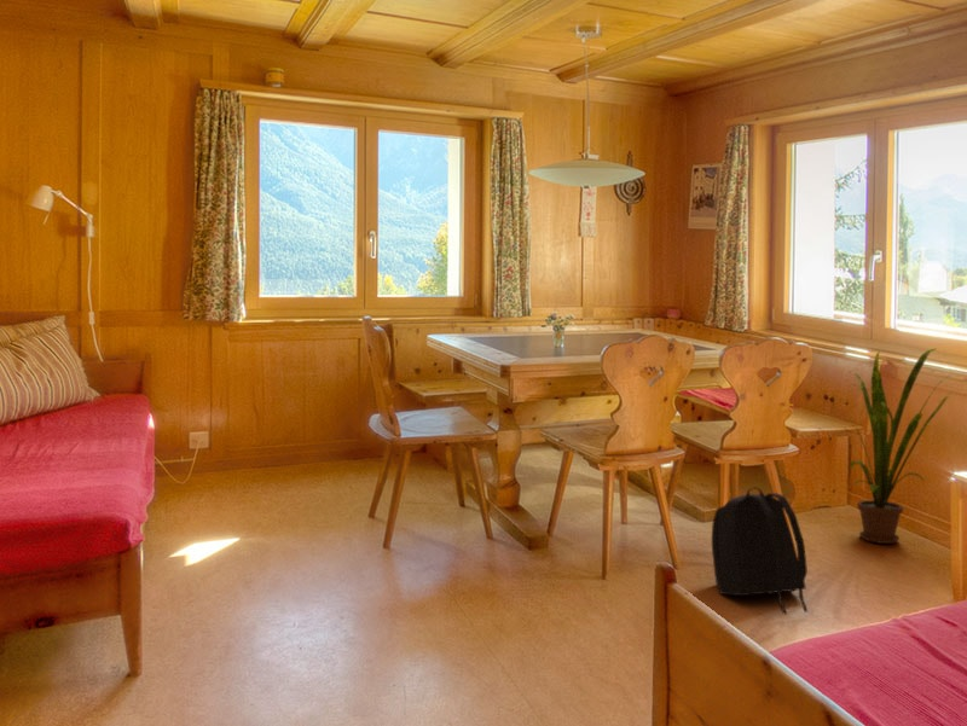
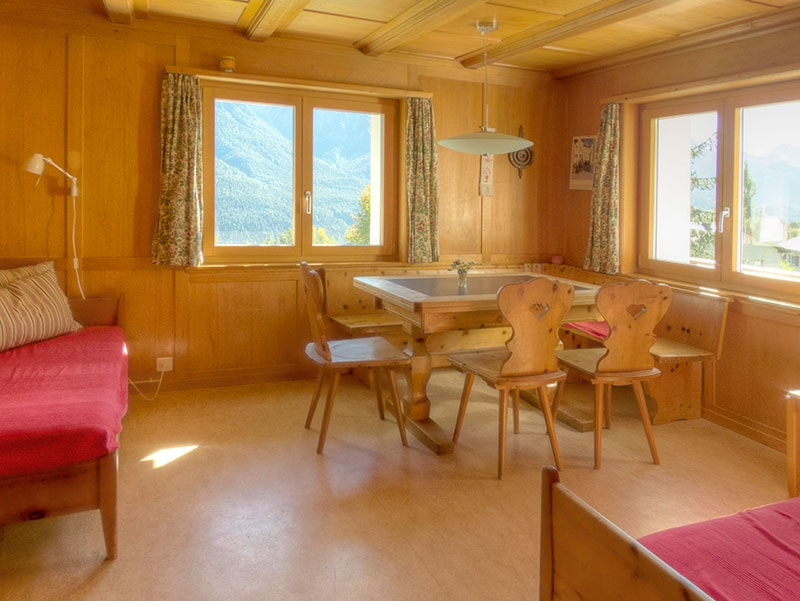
- house plant [846,347,955,545]
- backpack [711,487,809,616]
